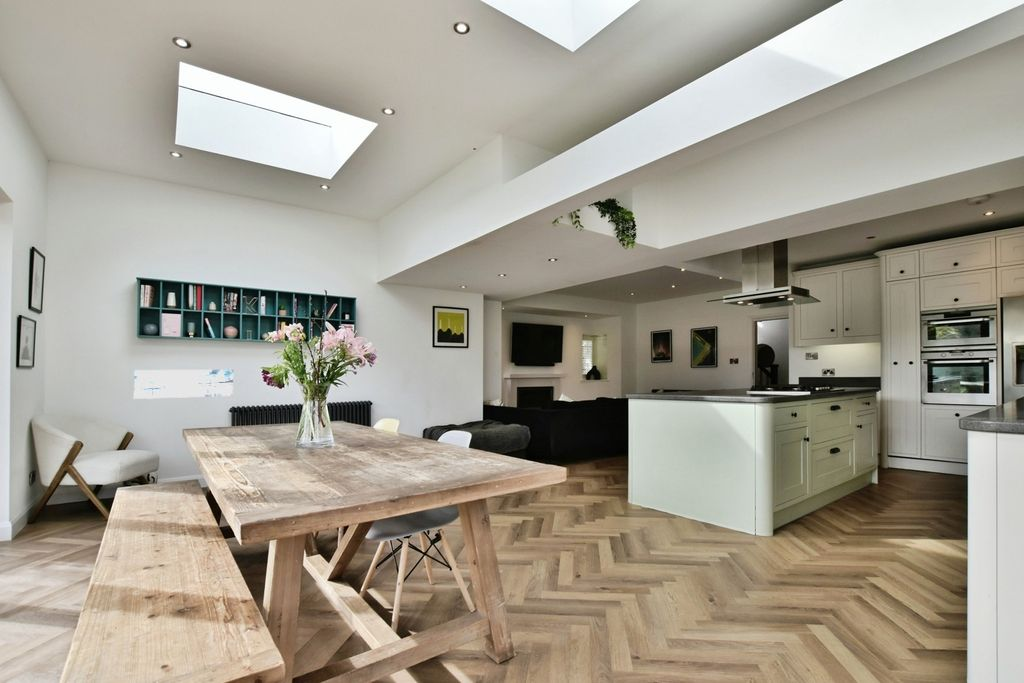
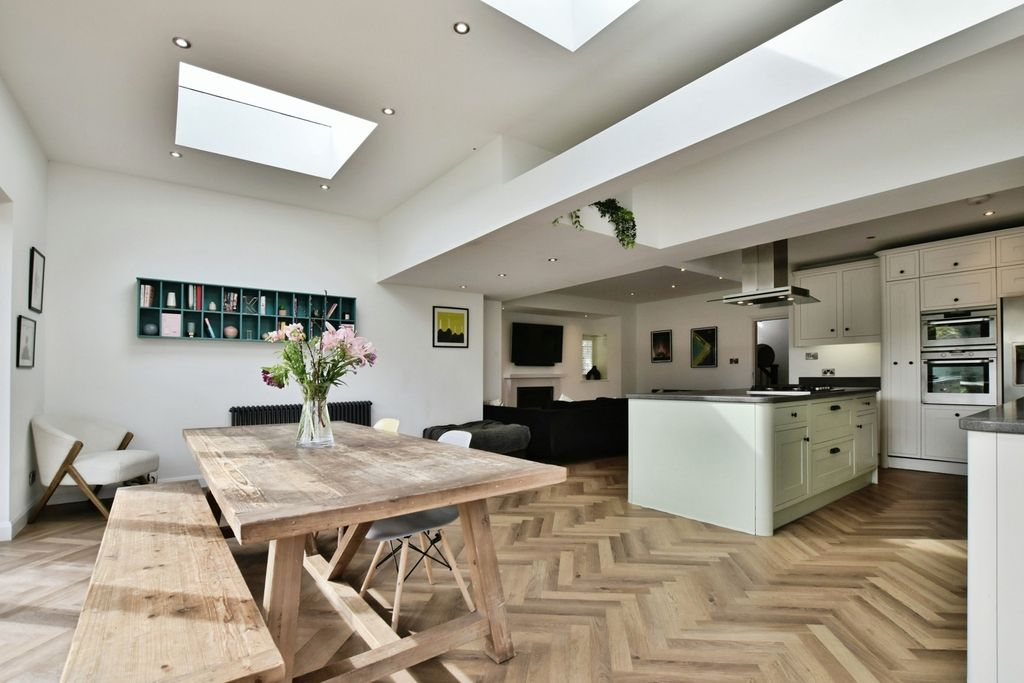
- wall art [133,369,234,400]
